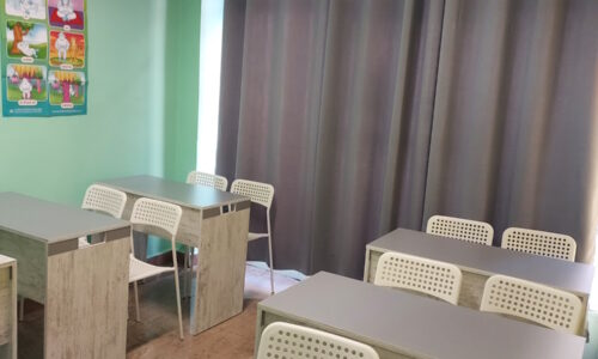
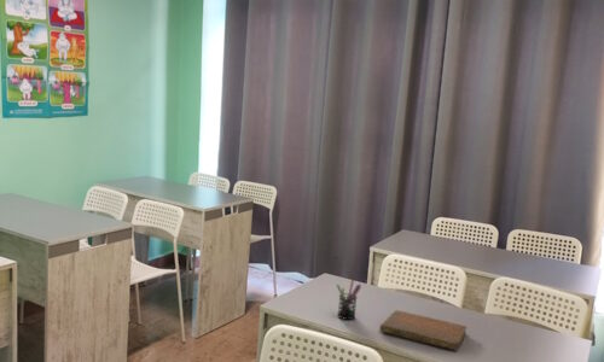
+ pen holder [336,278,362,321]
+ notebook [378,309,467,352]
